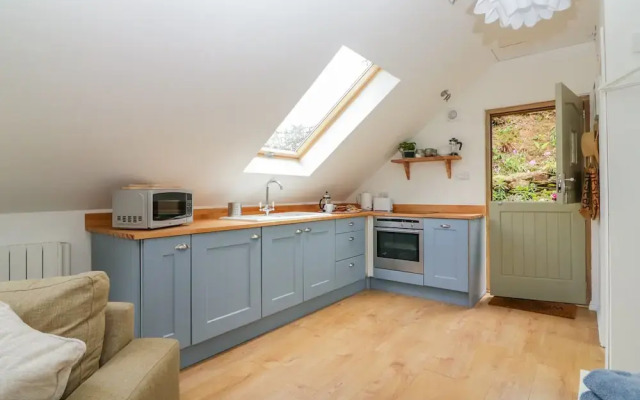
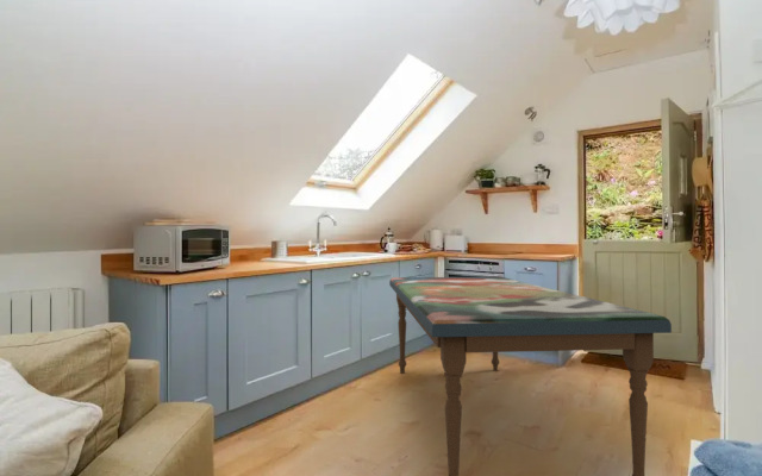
+ dining table [388,276,673,476]
